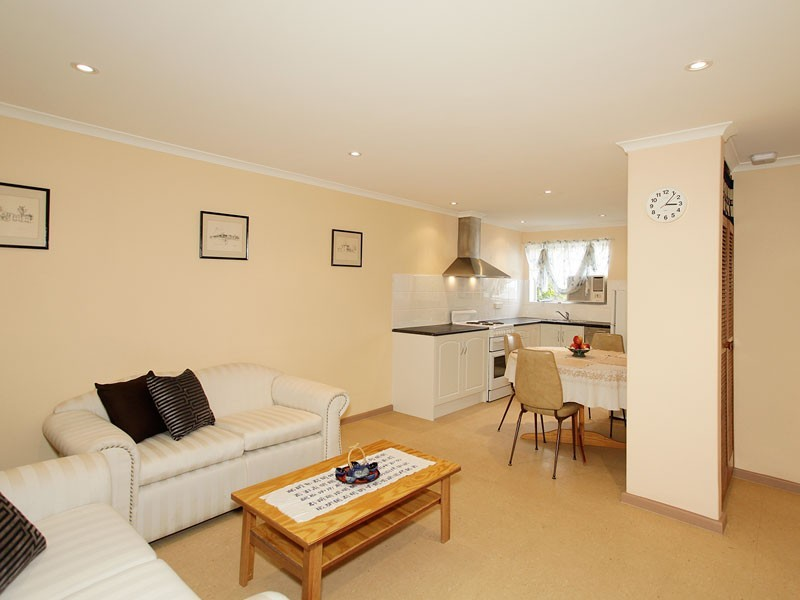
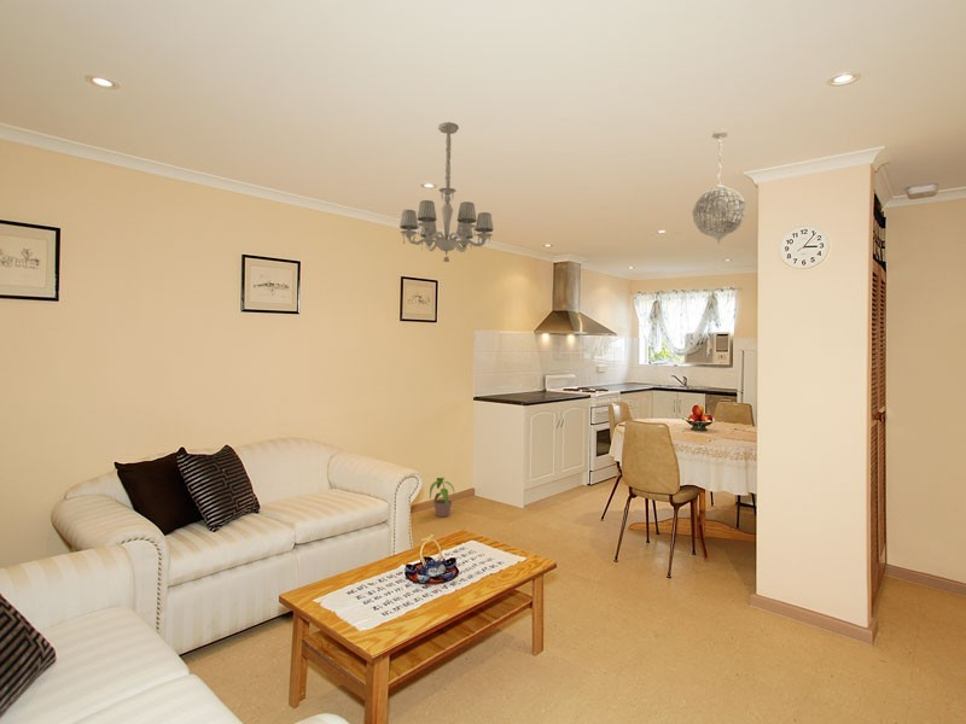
+ chandelier [398,121,494,263]
+ potted plant [429,477,456,518]
+ pendant light [692,127,747,245]
